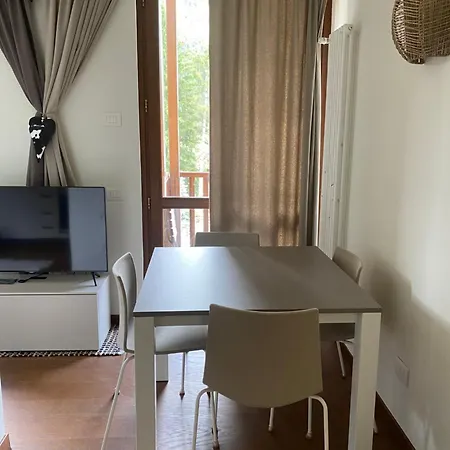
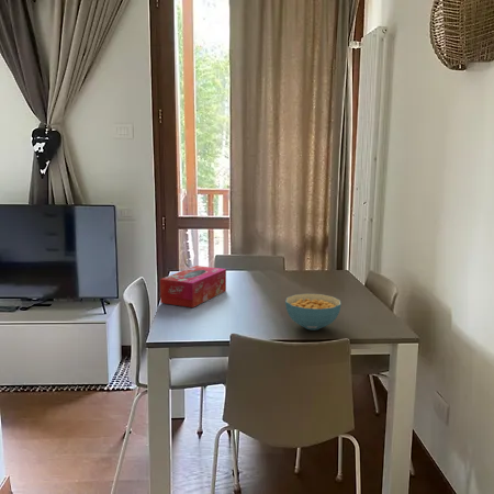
+ tissue box [159,265,227,308]
+ cereal bowl [284,293,341,332]
